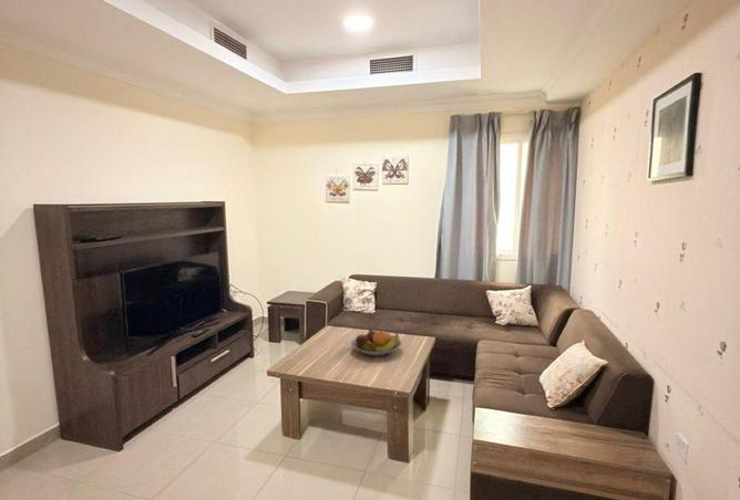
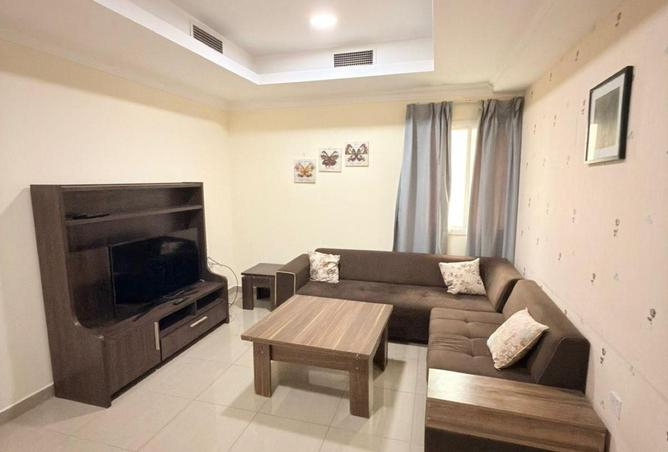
- fruit bowl [350,327,402,356]
